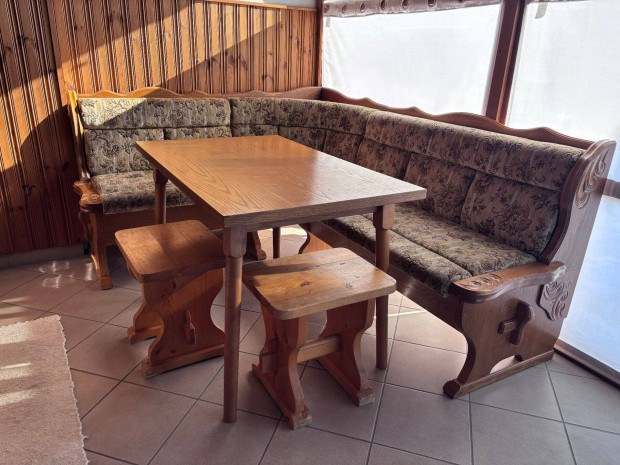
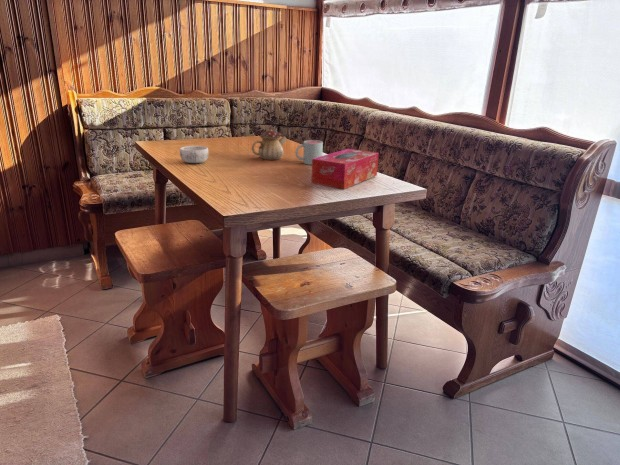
+ mug [295,139,324,166]
+ decorative bowl [179,145,210,164]
+ tissue box [311,148,379,190]
+ teapot [251,126,288,161]
